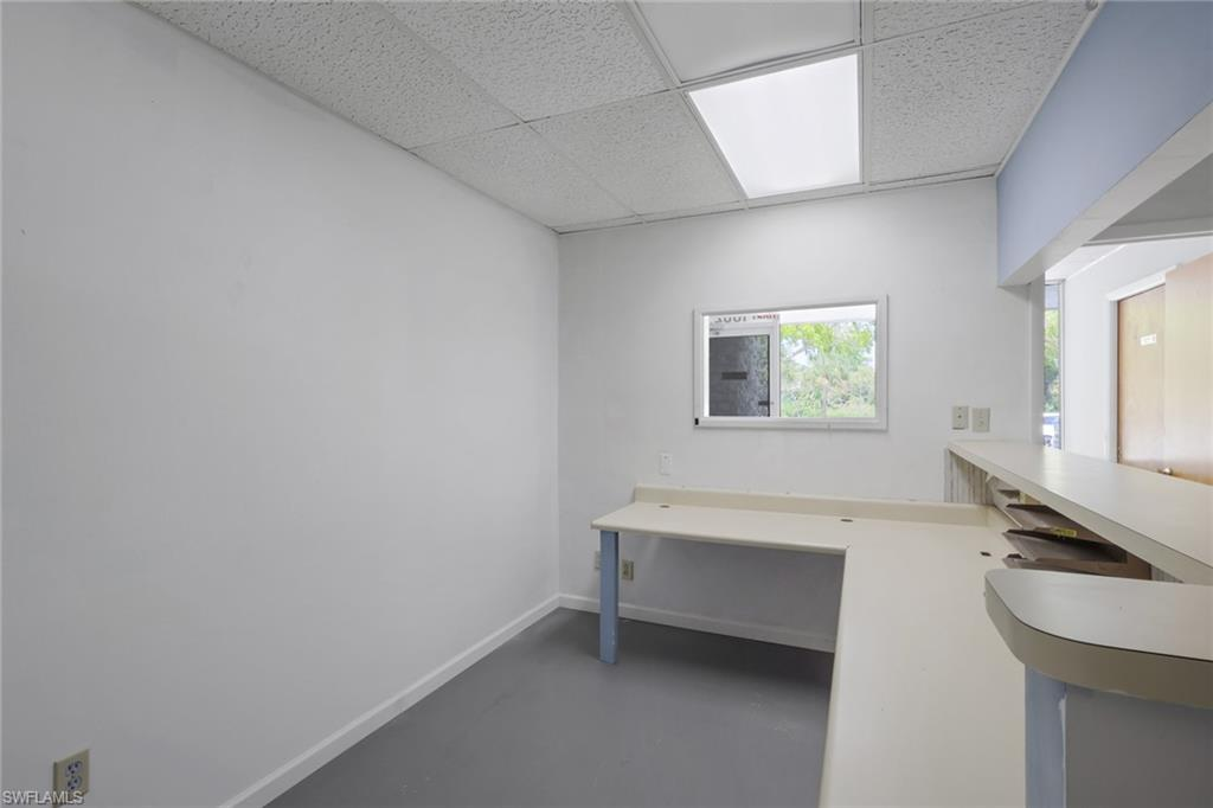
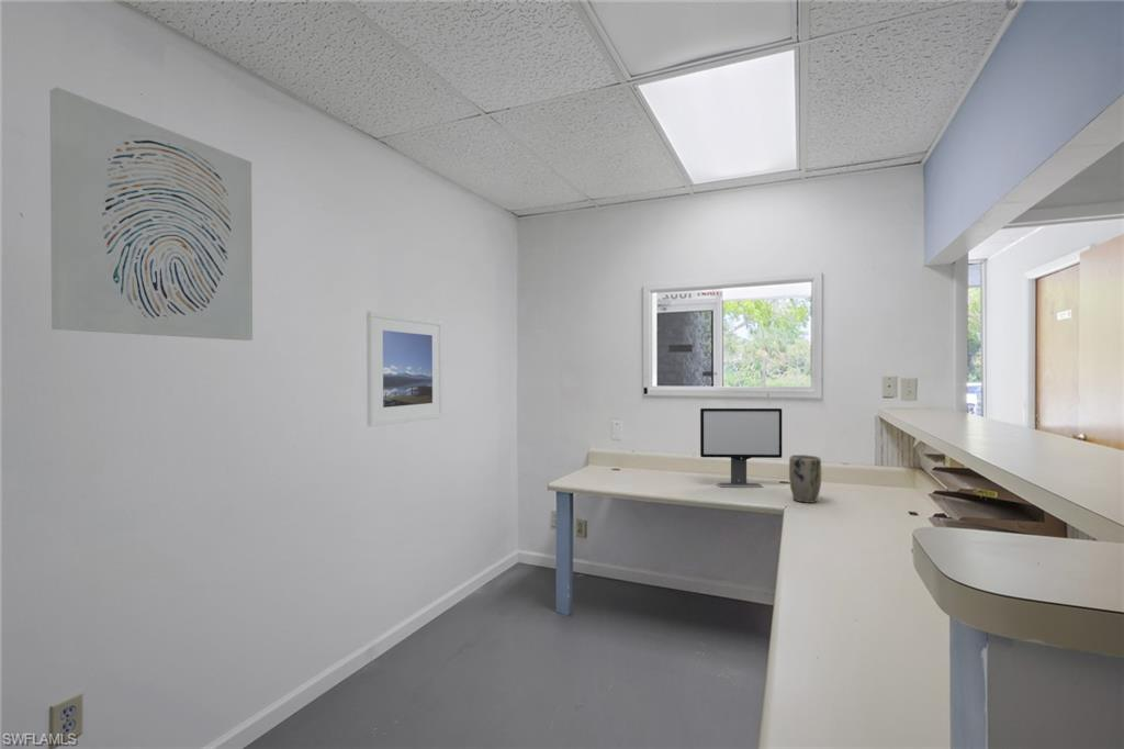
+ wall art [48,86,254,342]
+ computer monitor [699,407,783,489]
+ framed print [366,310,443,428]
+ plant pot [788,454,822,504]
